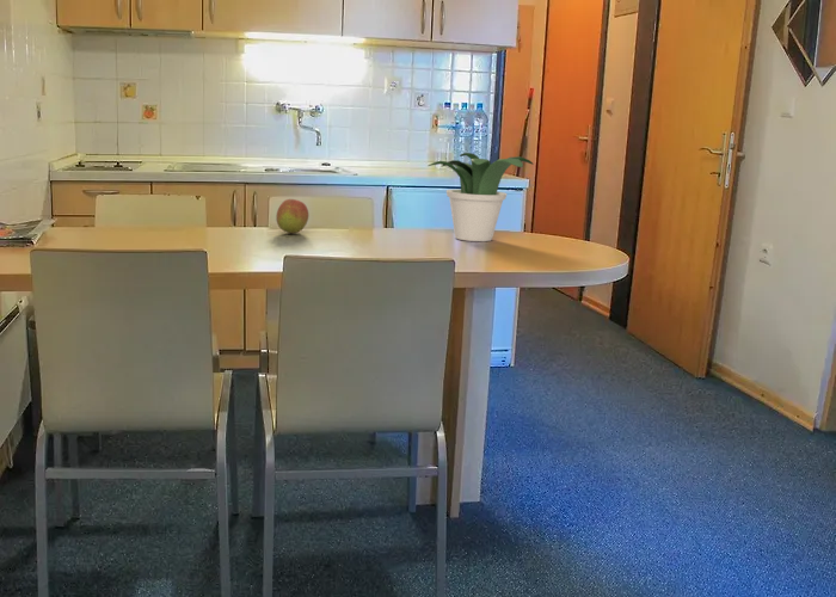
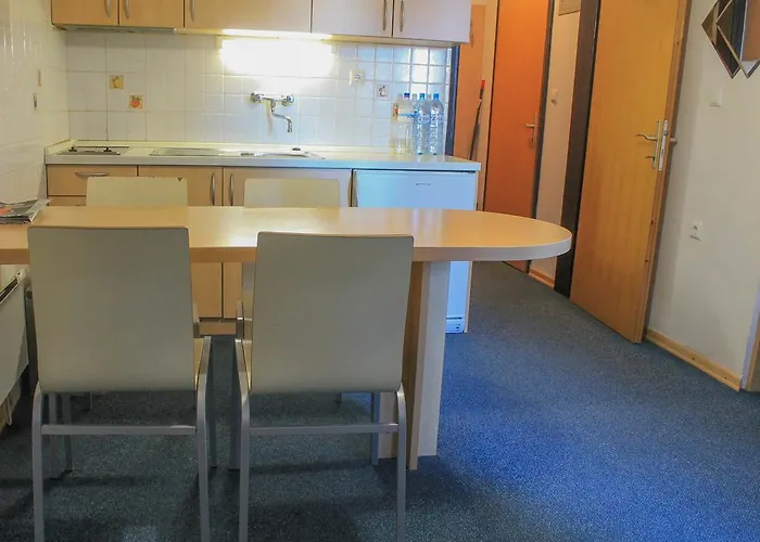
- fruit [275,198,309,234]
- potted plant [426,152,535,242]
